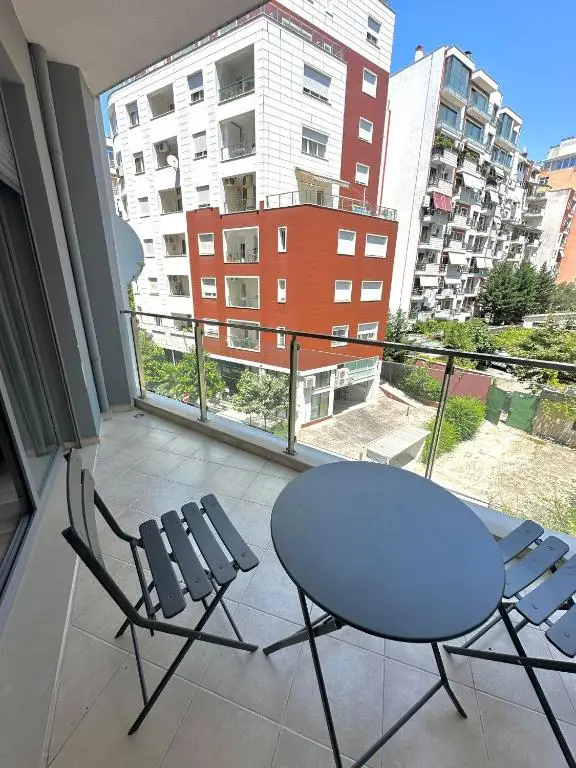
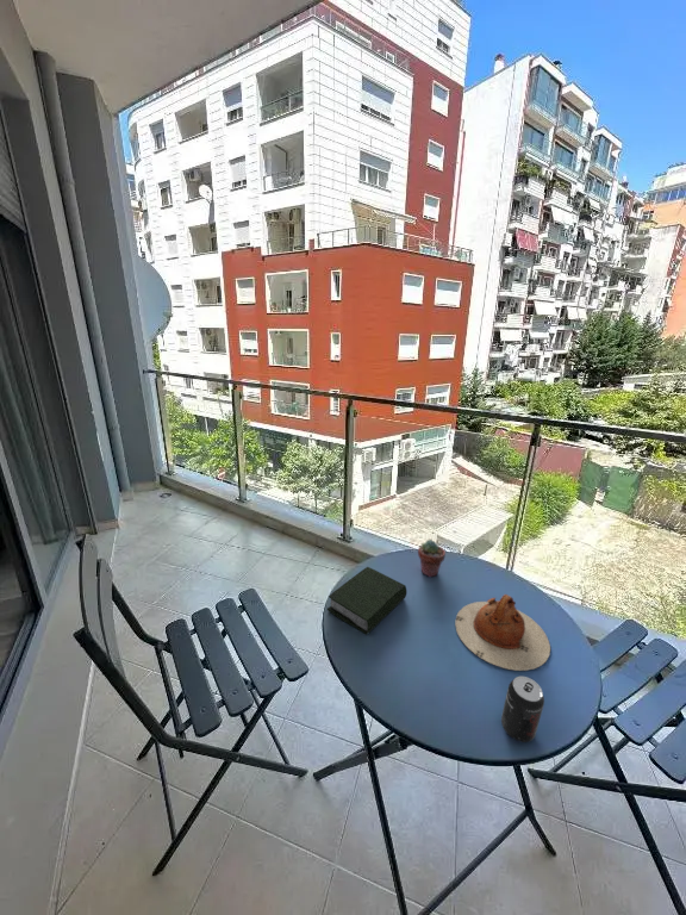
+ teapot [454,593,551,672]
+ potted succulent [417,539,447,578]
+ beverage can [500,676,545,743]
+ book [326,566,407,636]
